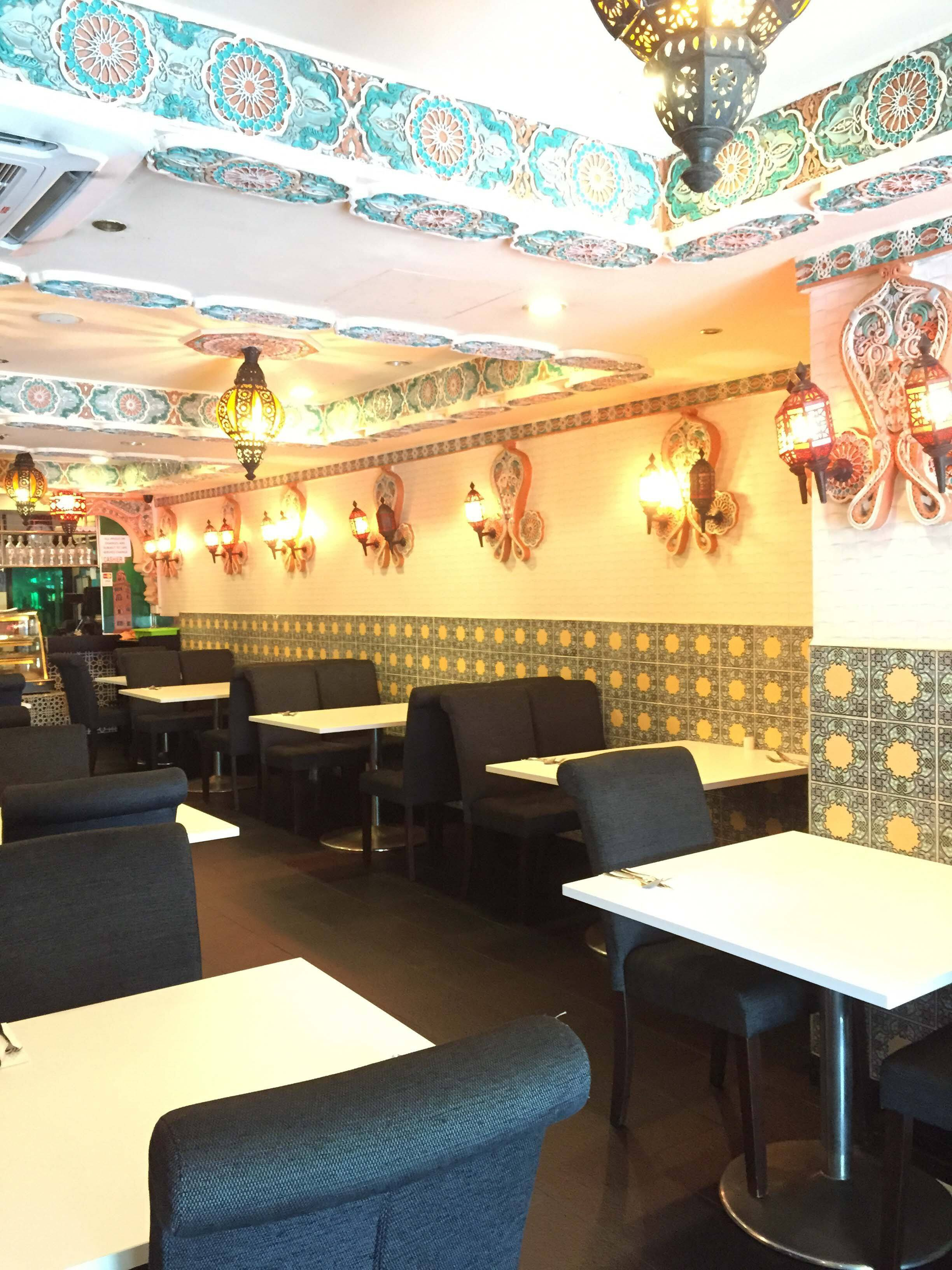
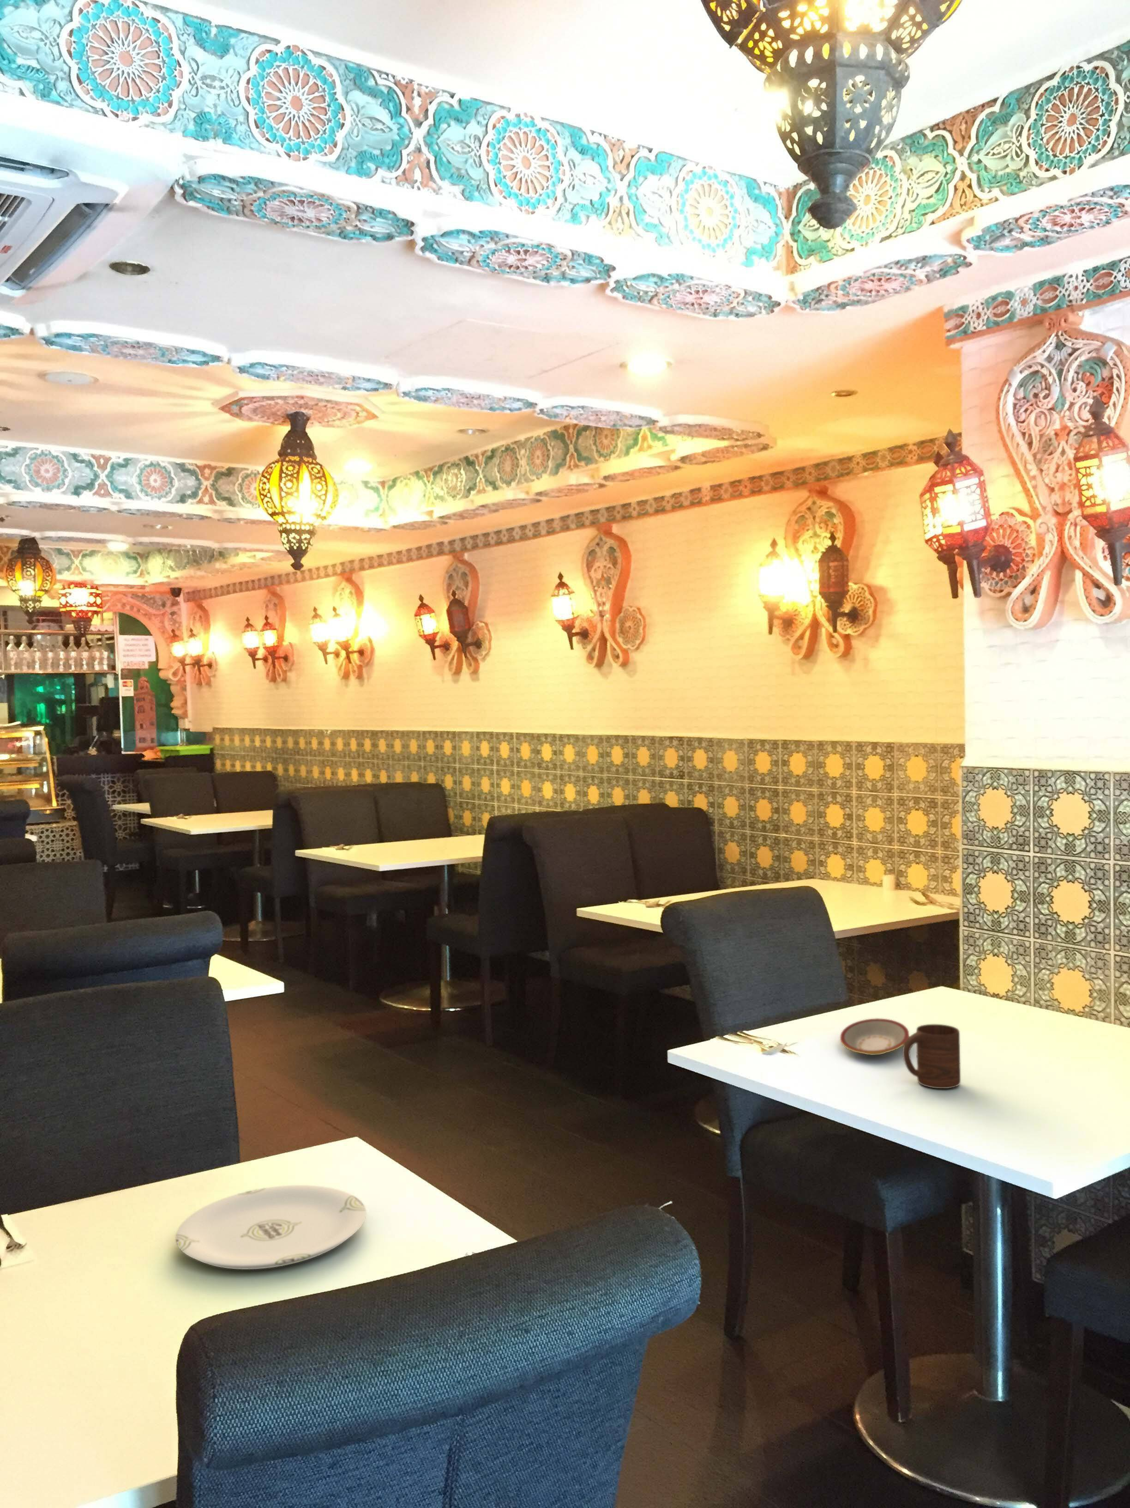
+ plate [839,1018,909,1056]
+ cup [902,1024,961,1089]
+ plate [176,1185,367,1271]
